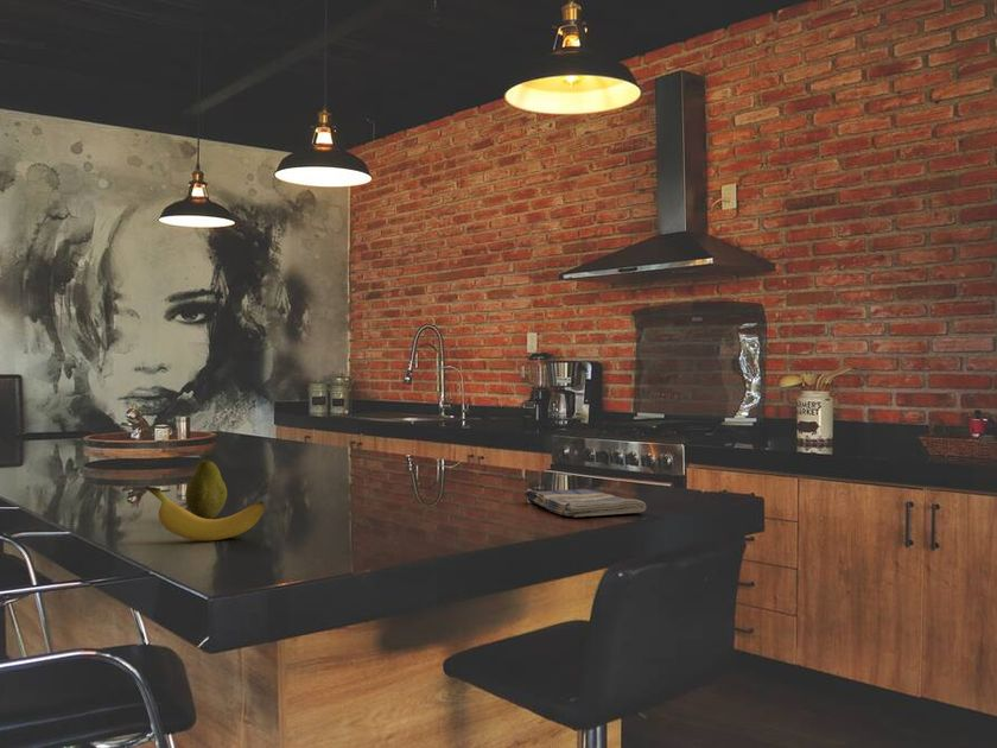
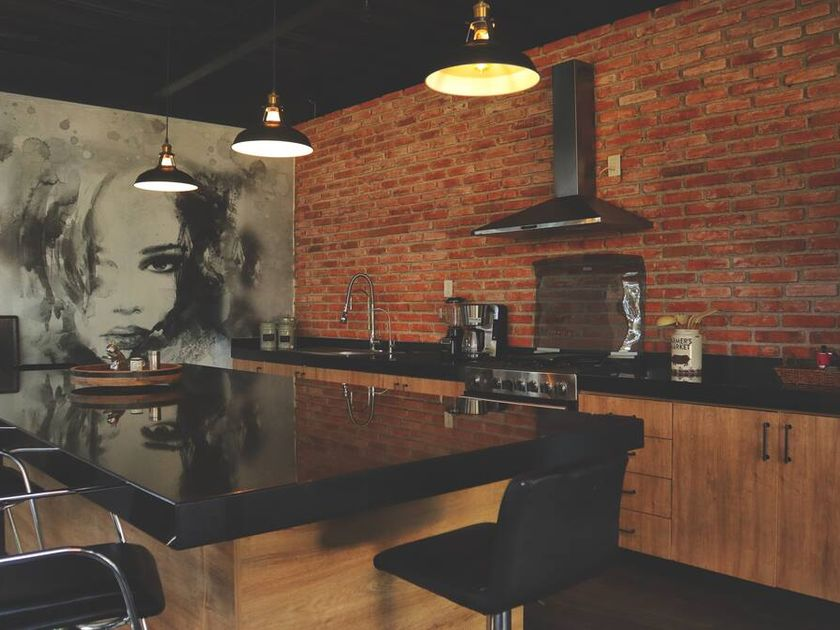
- banana [144,486,266,541]
- dish towel [526,488,647,519]
- fruit [184,456,228,519]
